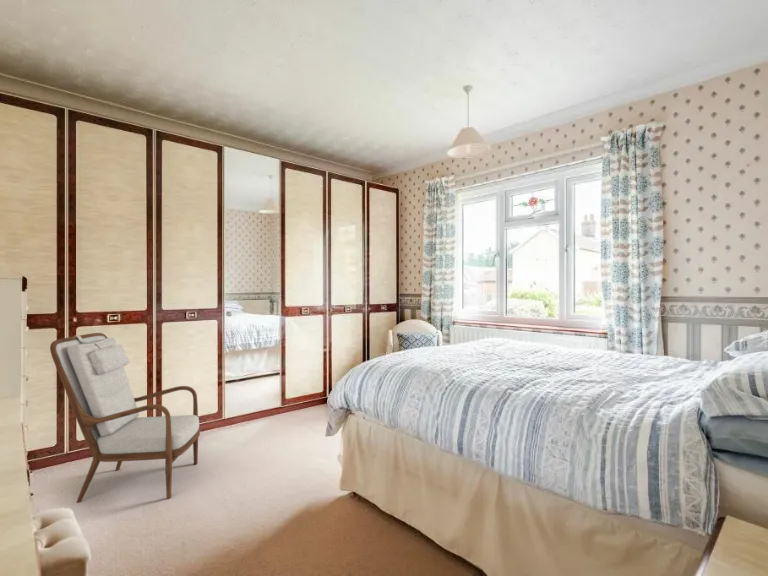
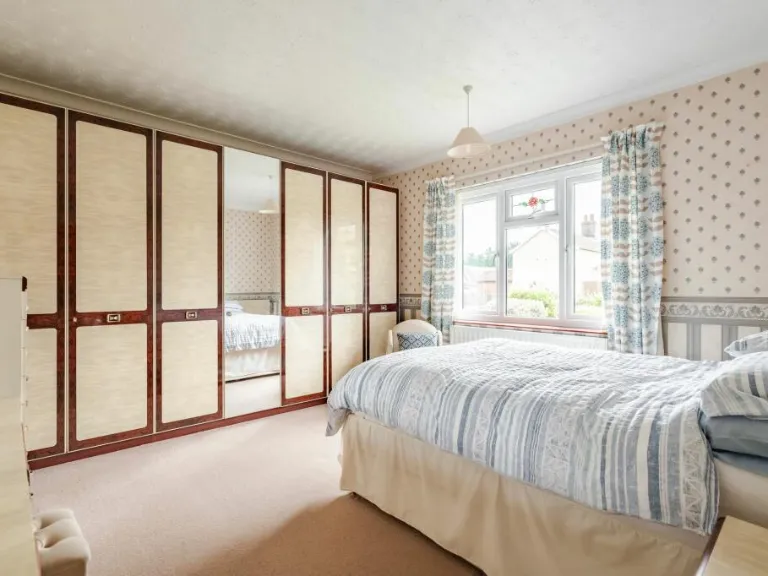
- armchair [49,332,201,504]
